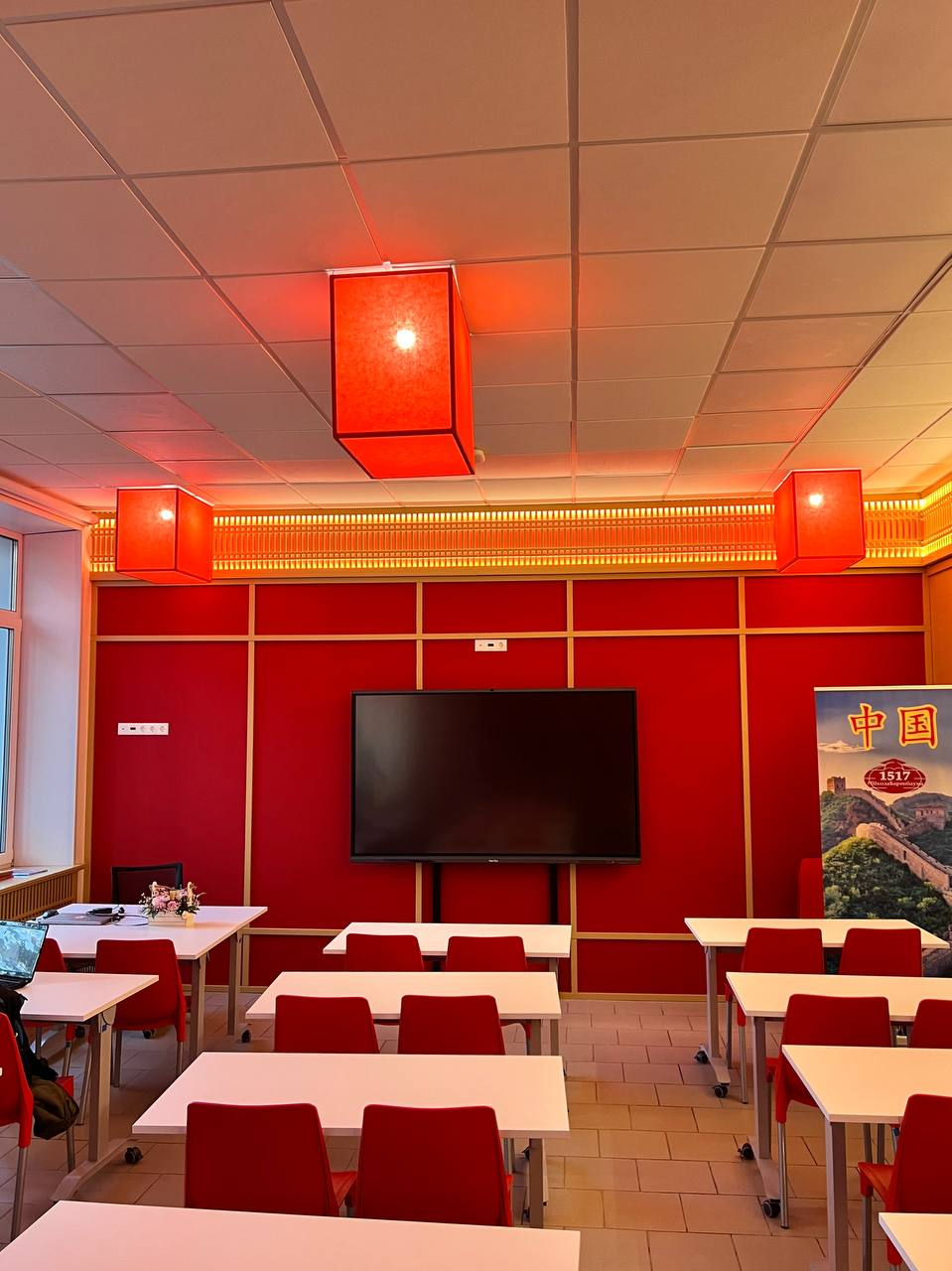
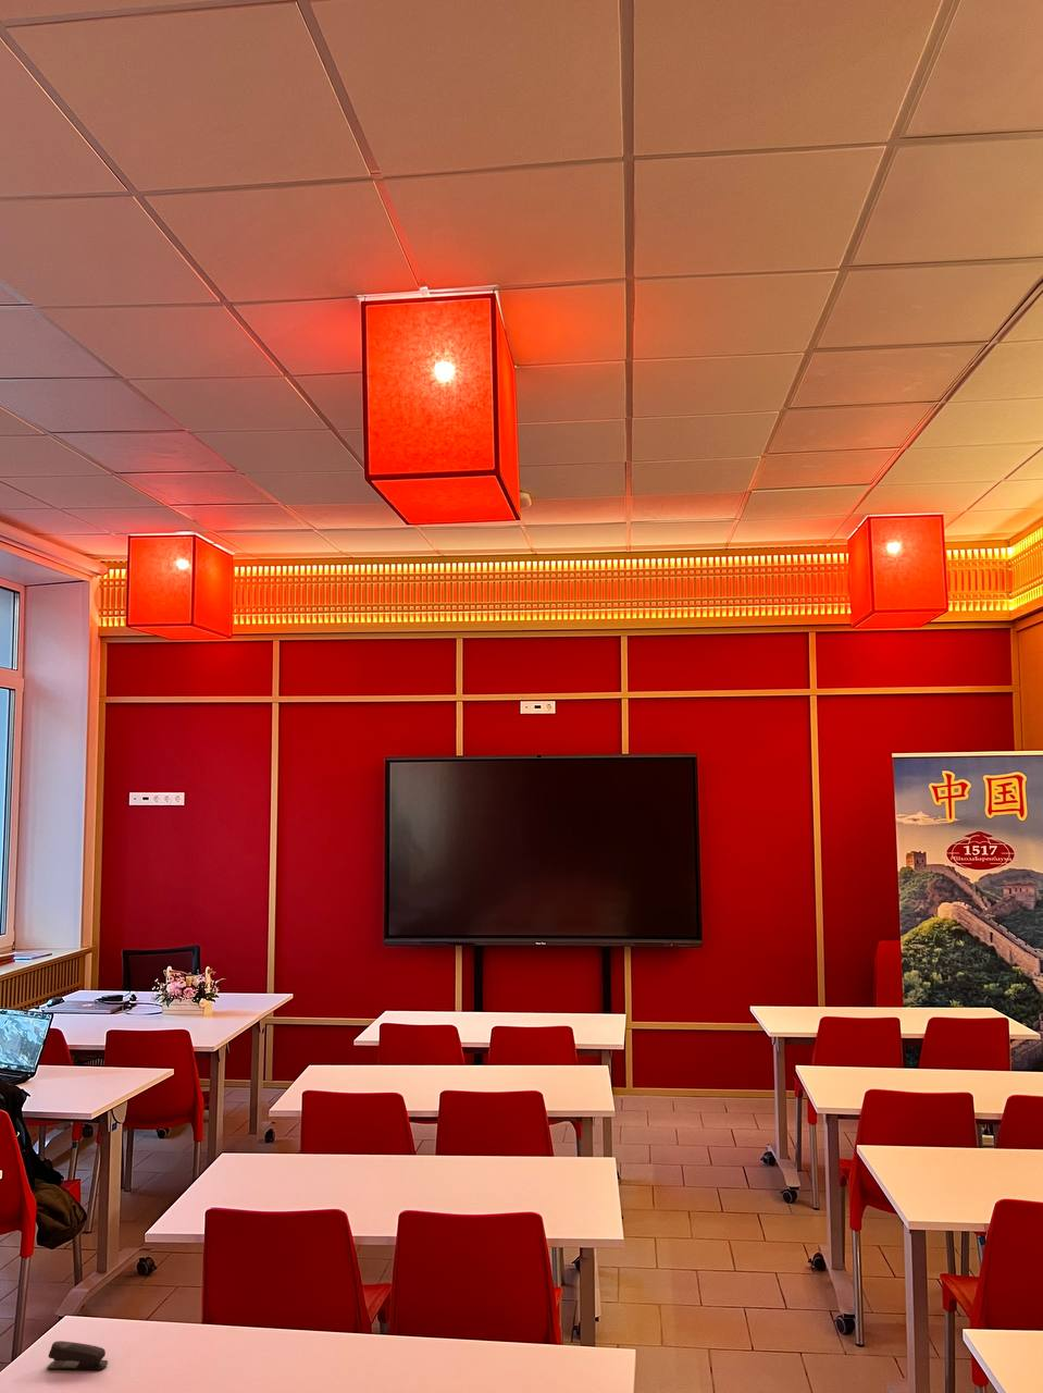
+ stapler [47,1339,108,1370]
